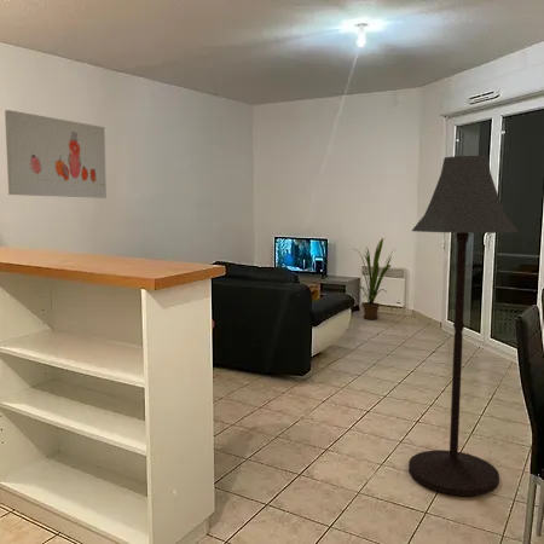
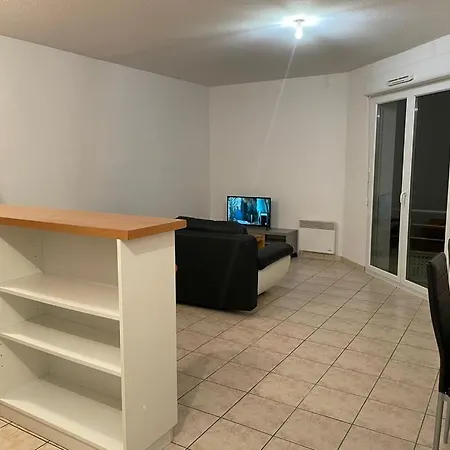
- house plant [354,237,397,320]
- wall art [4,109,108,199]
- floor lamp [407,155,520,497]
